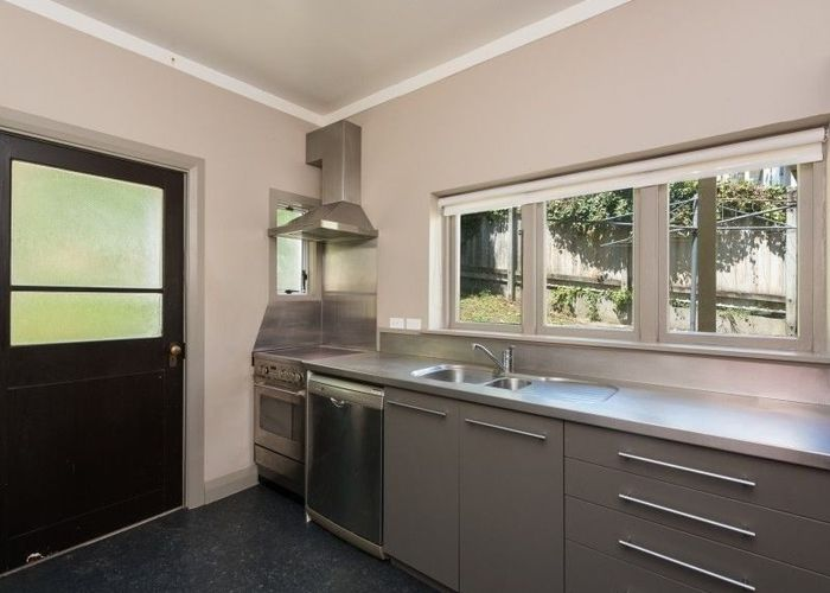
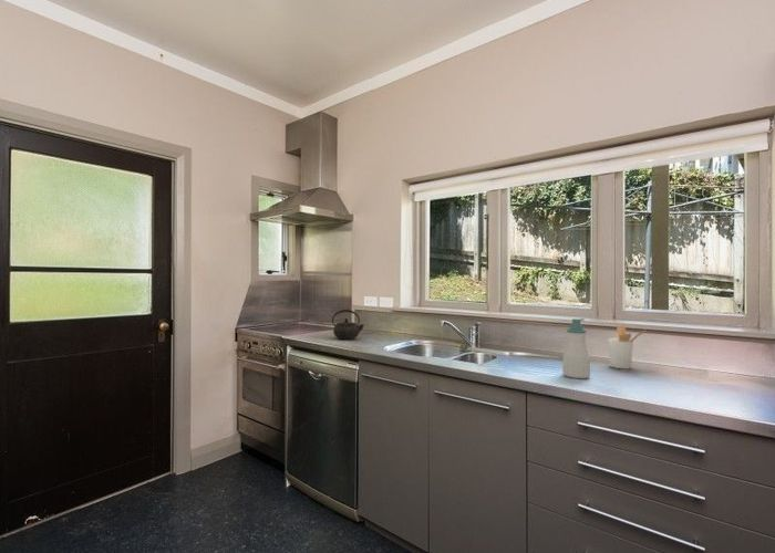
+ soap bottle [561,317,591,379]
+ kettle [331,309,365,341]
+ utensil holder [607,325,648,369]
